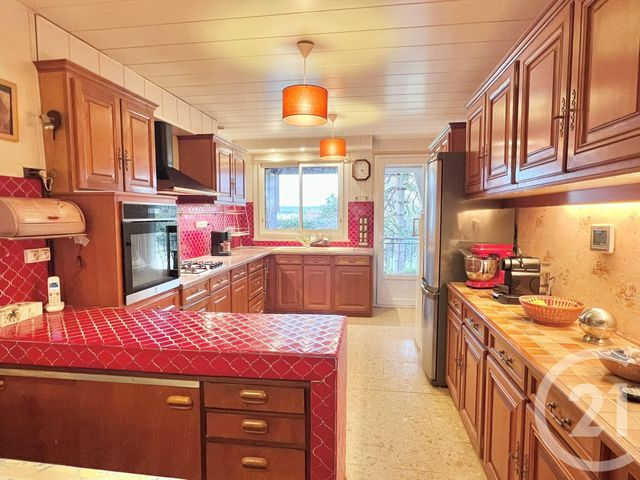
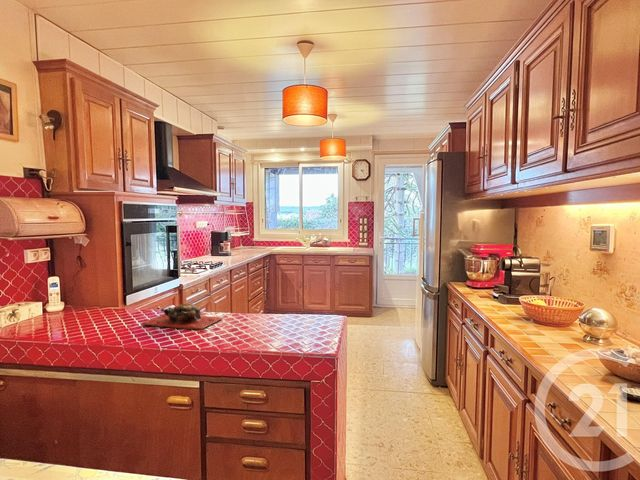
+ cutting board [140,303,224,331]
